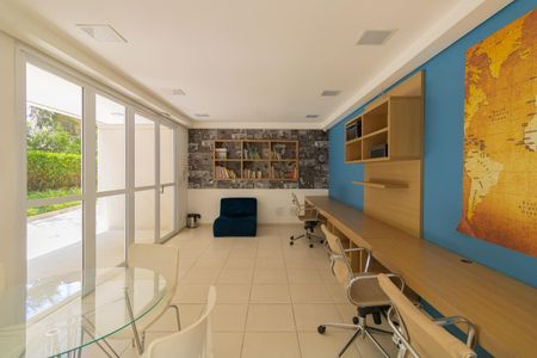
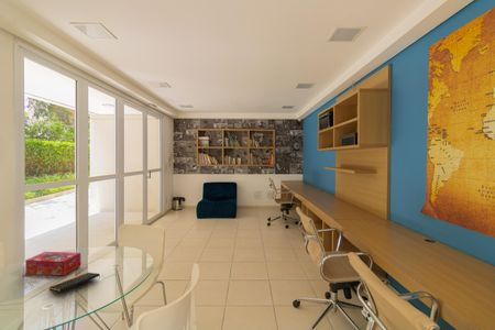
+ notepad [48,272,101,293]
+ tissue box [24,251,82,276]
